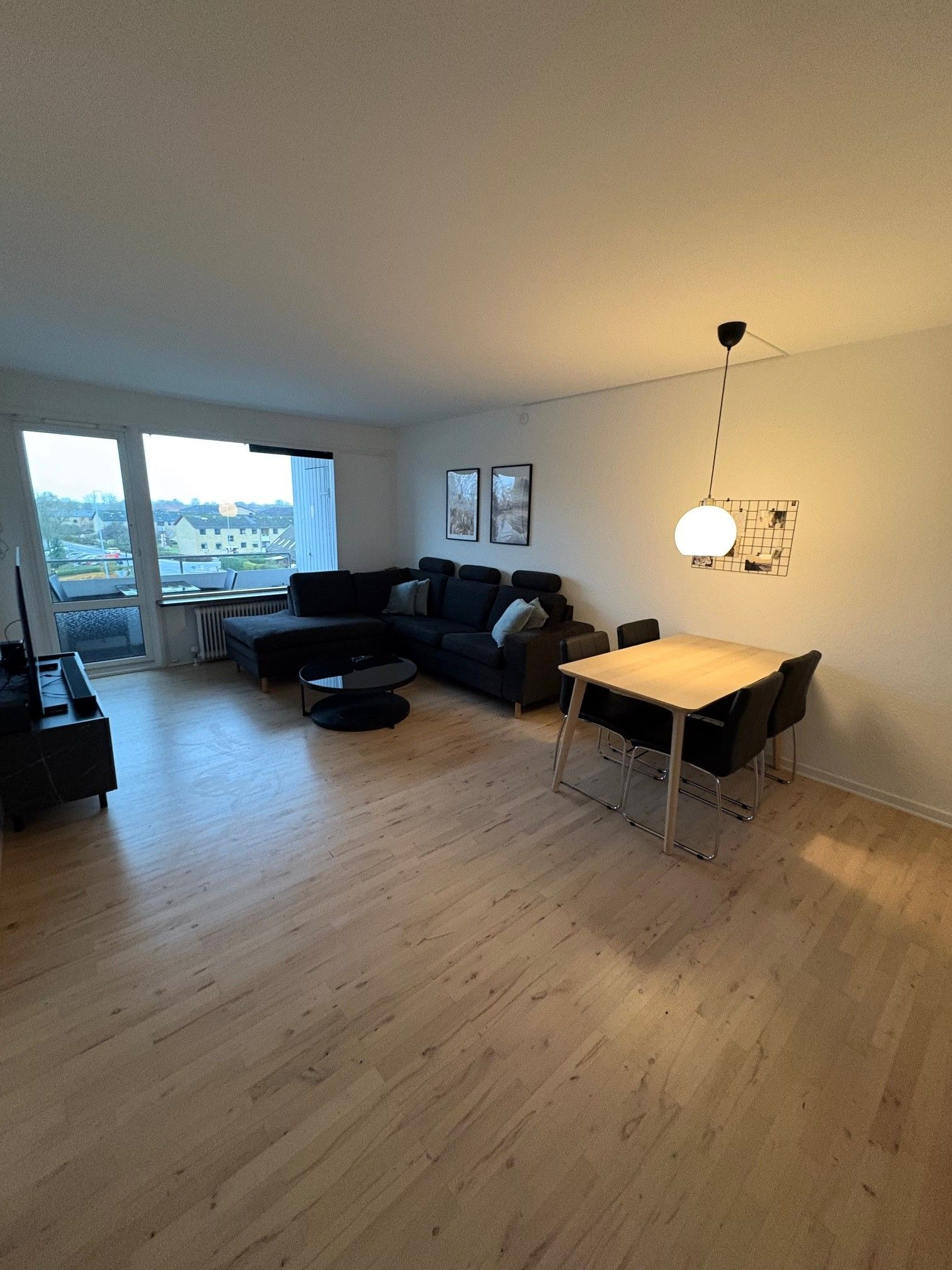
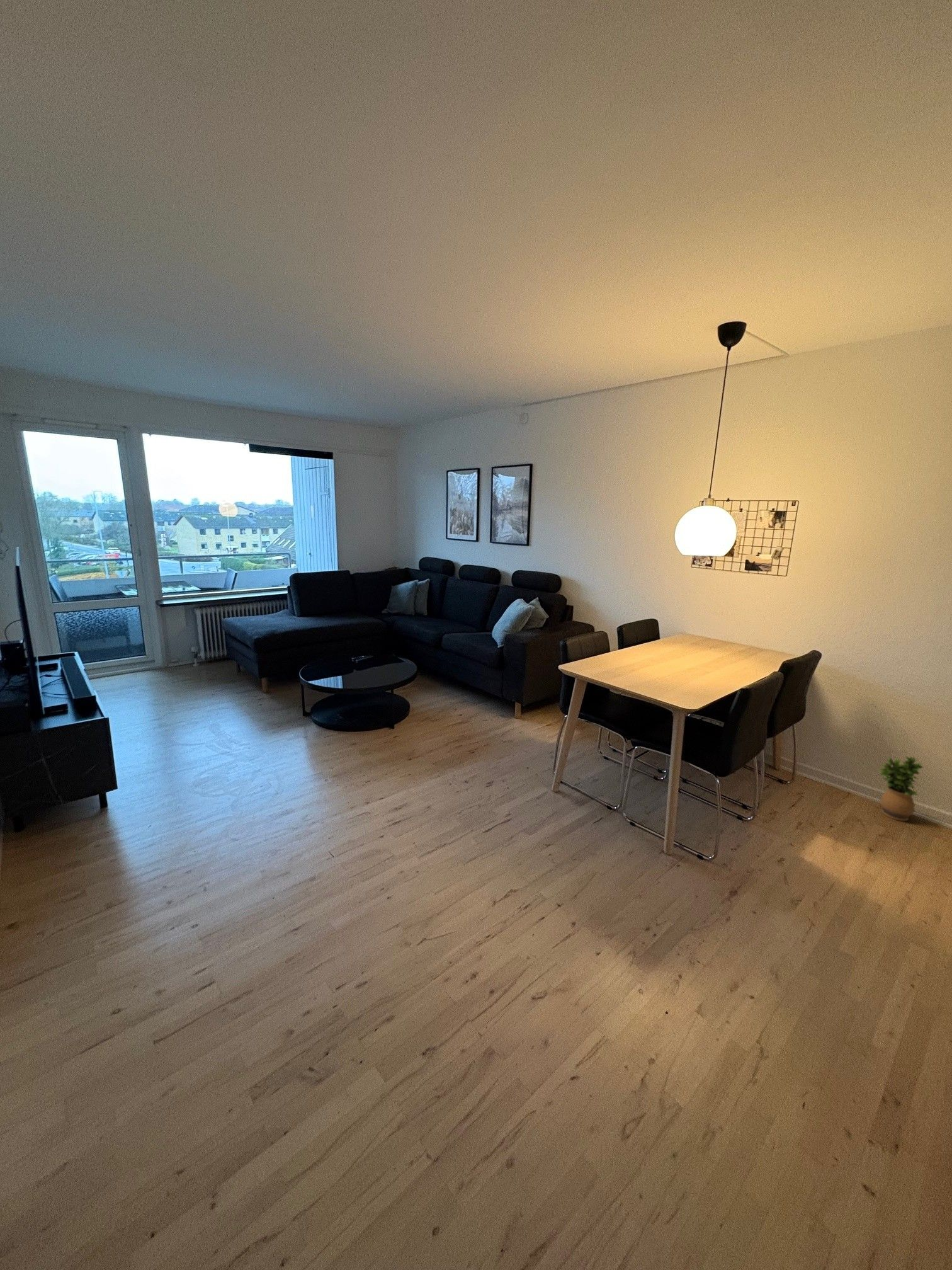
+ potted plant [877,756,924,821]
